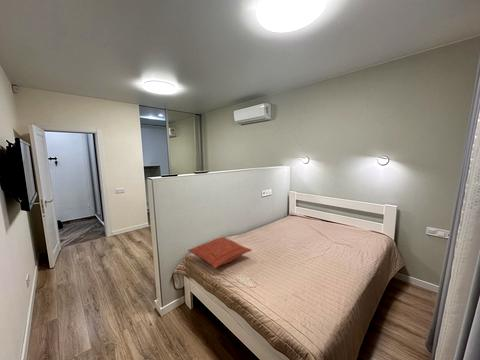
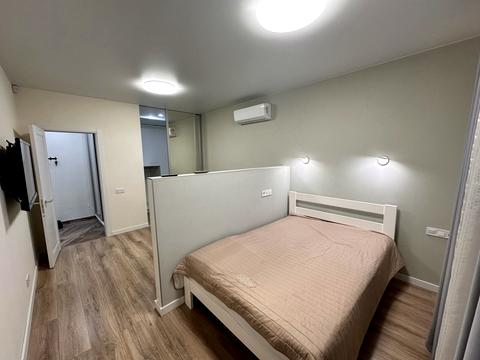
- pillow [187,236,252,270]
